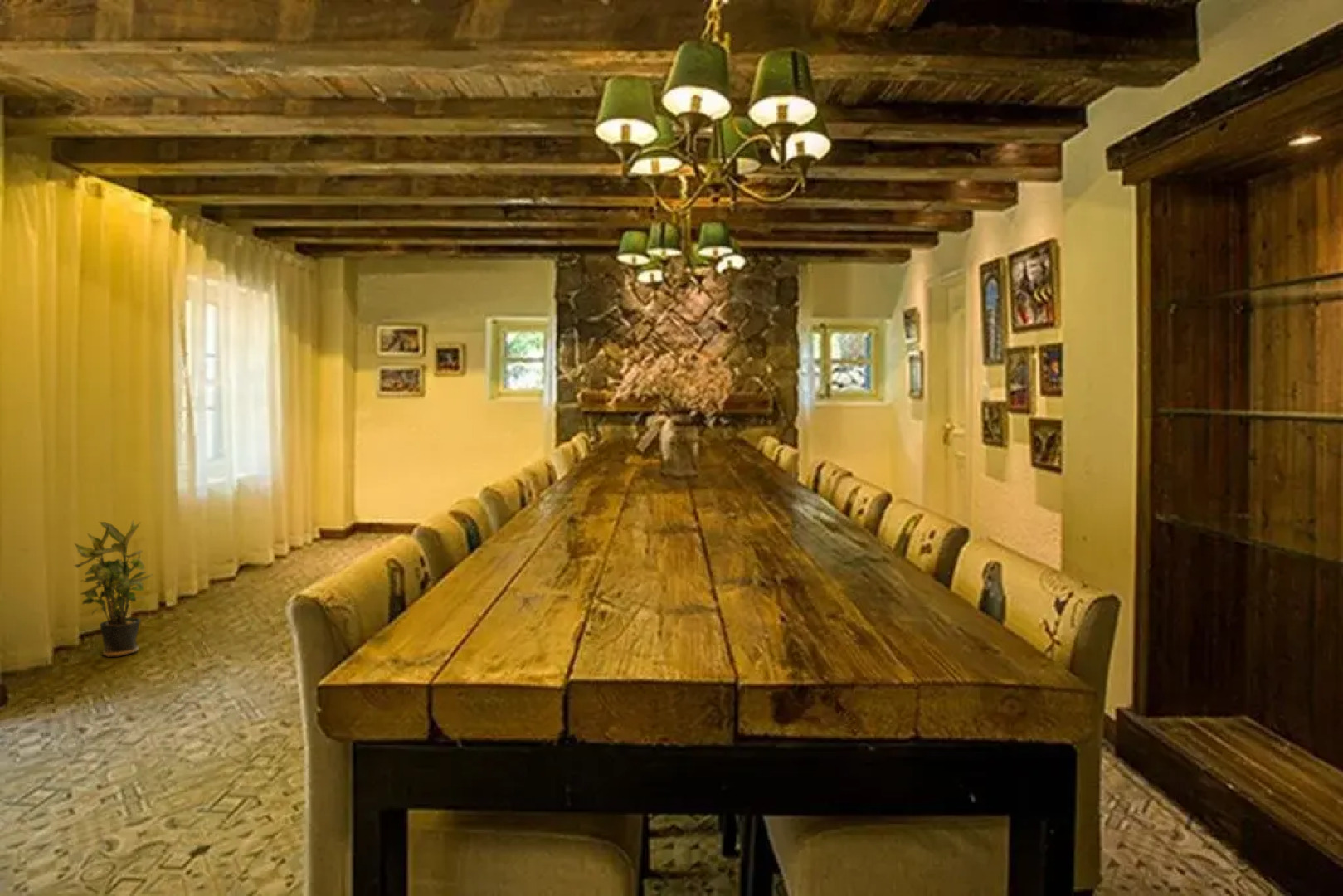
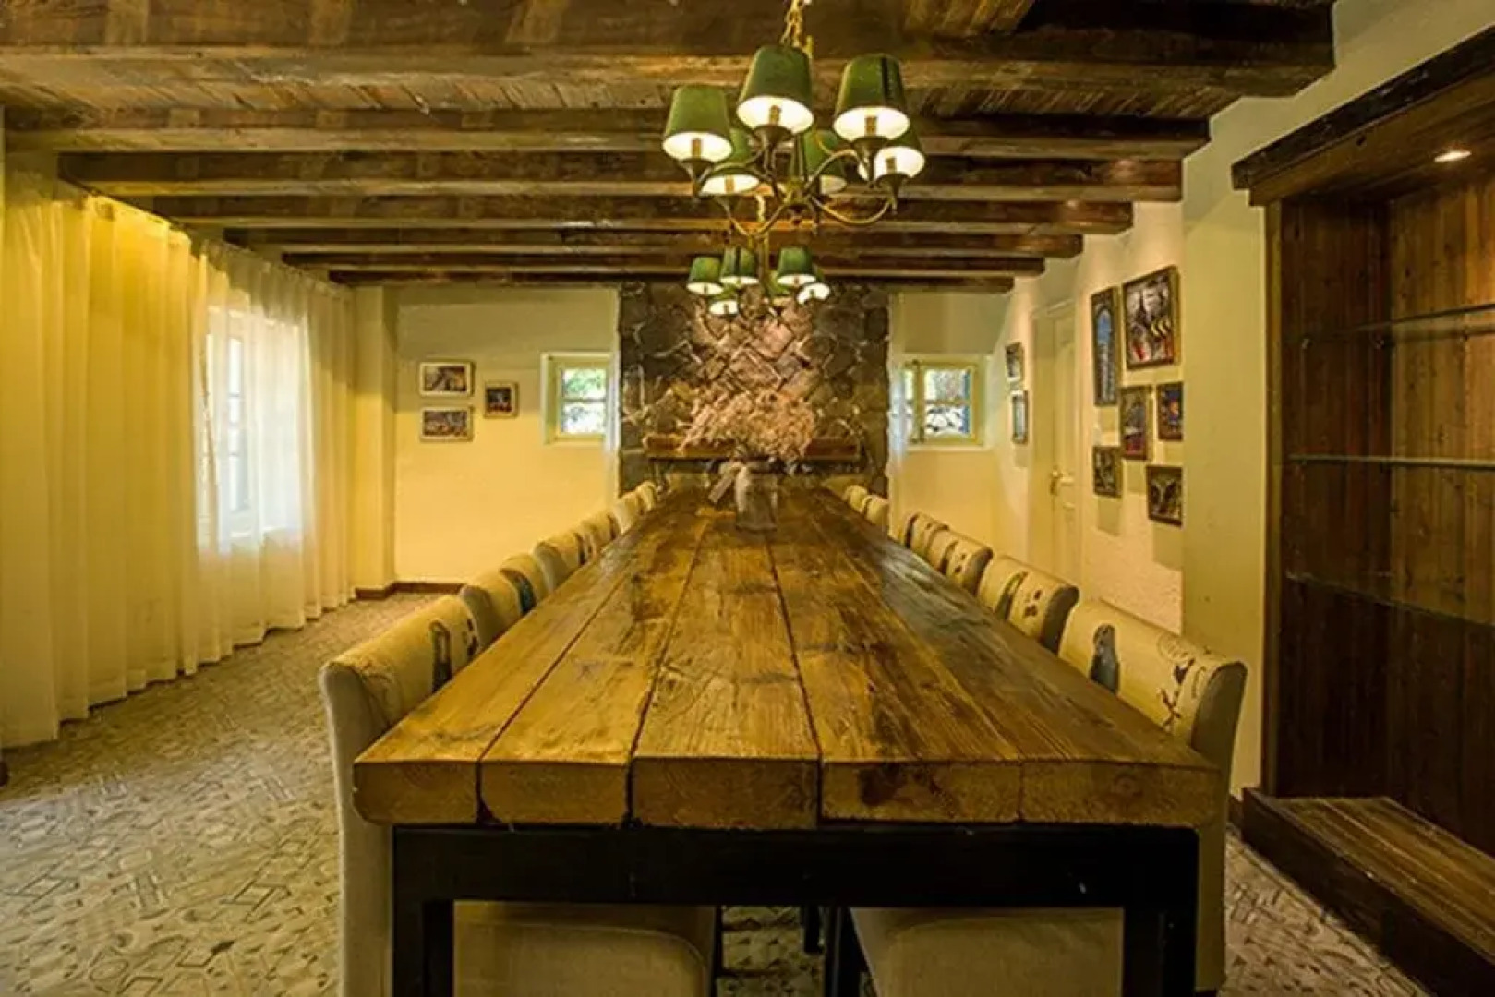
- potted plant [73,519,153,658]
